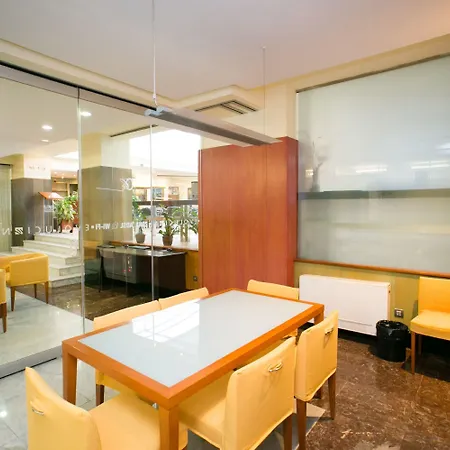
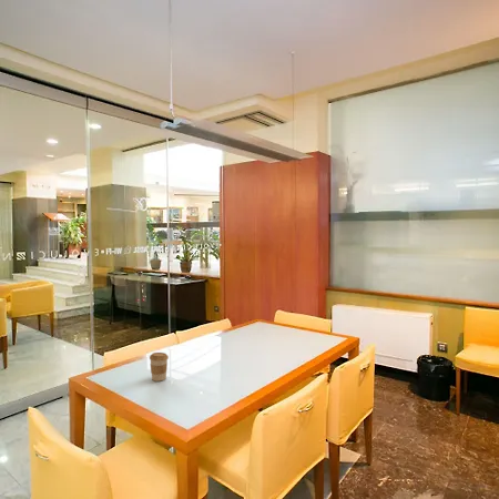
+ coffee cup [149,352,170,383]
